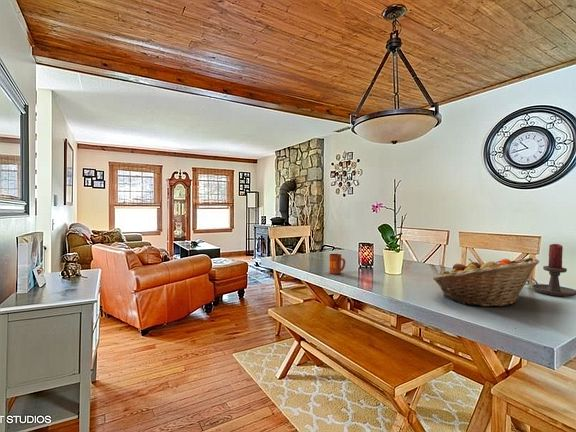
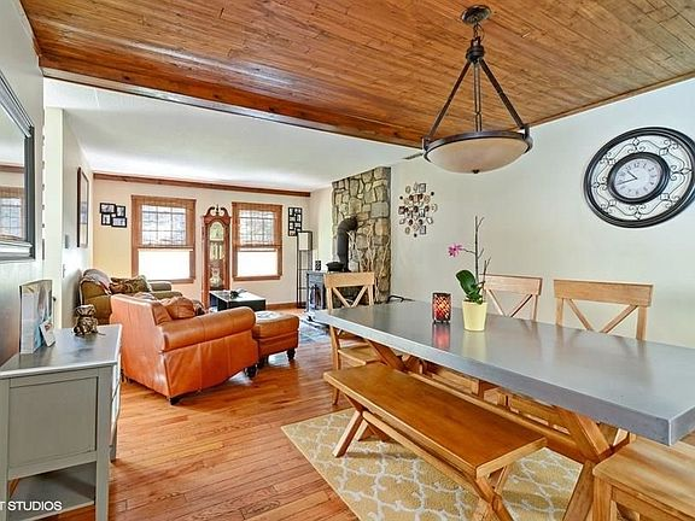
- fruit basket [432,256,540,307]
- mug [328,253,346,275]
- candle holder [525,243,576,298]
